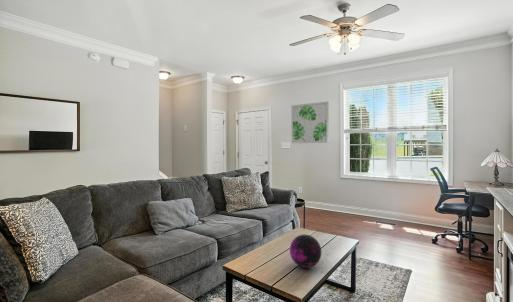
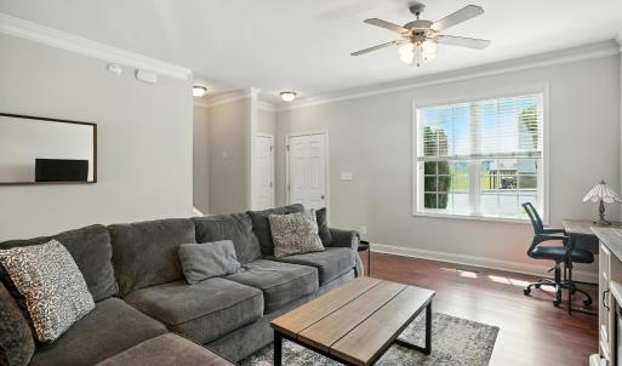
- decorative orb [289,234,322,269]
- wall art [290,100,330,144]
